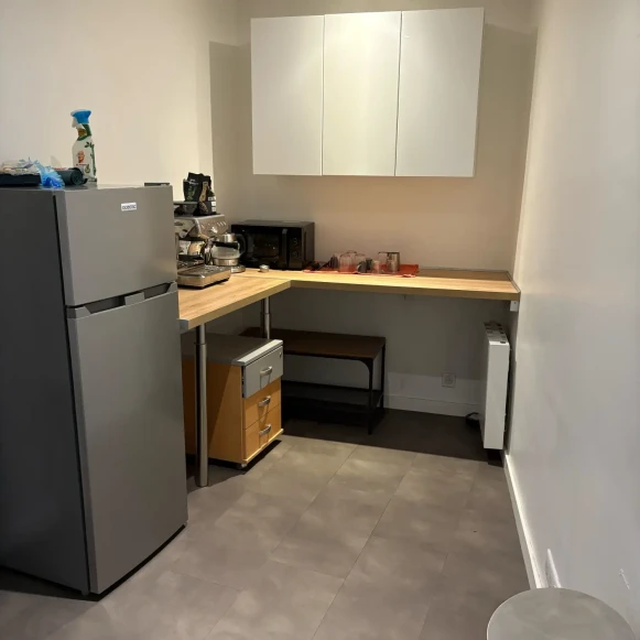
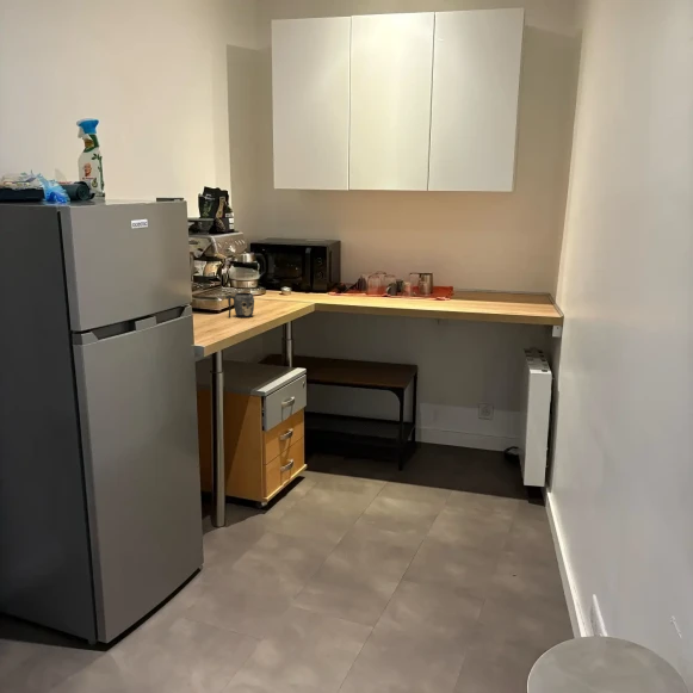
+ mug [224,291,255,318]
